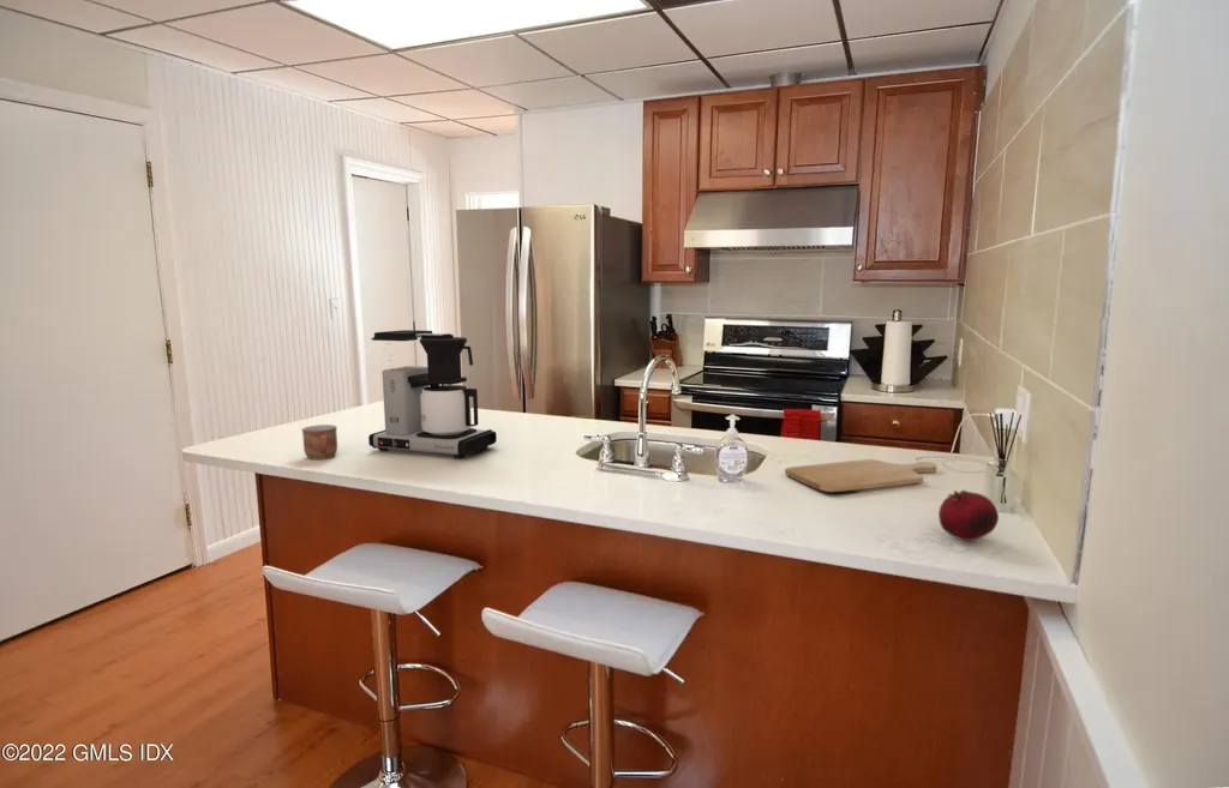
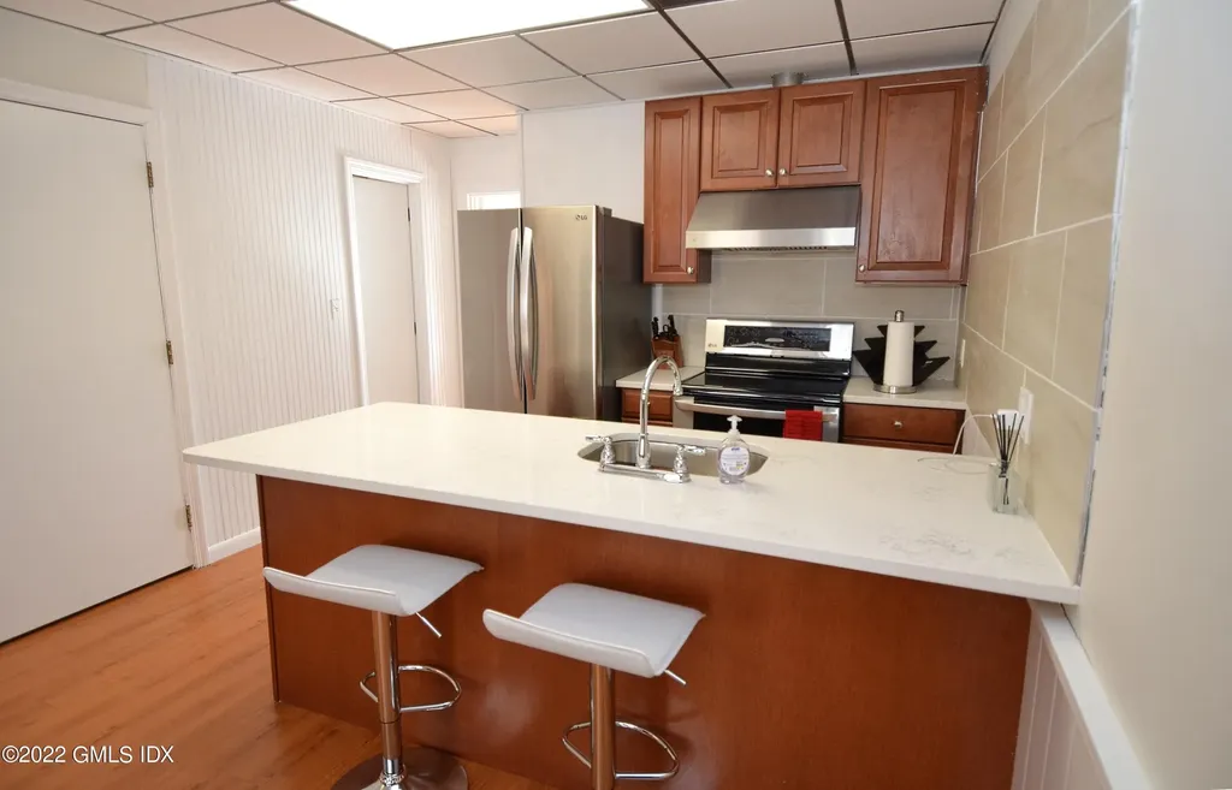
- coffee maker [367,329,498,459]
- mug [301,423,338,461]
- fruit [937,489,1000,542]
- chopping board [784,458,937,493]
